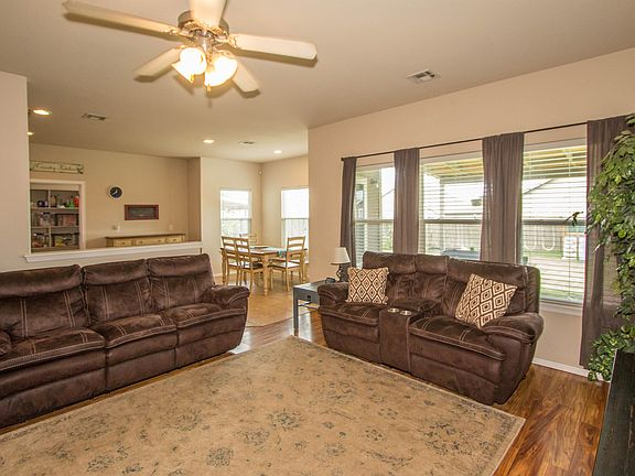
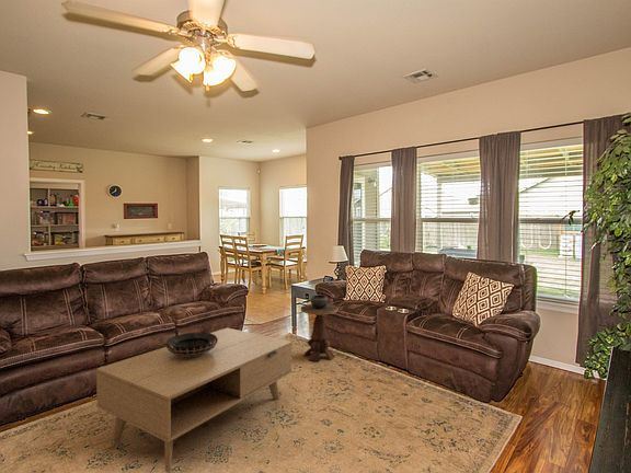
+ side table [300,293,339,362]
+ coffee table [95,327,294,473]
+ decorative bowl [163,332,218,357]
